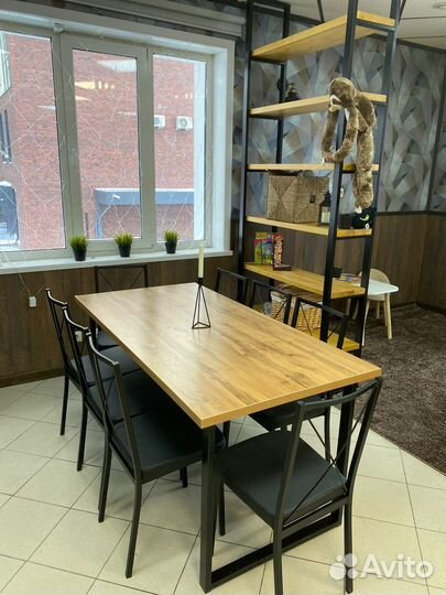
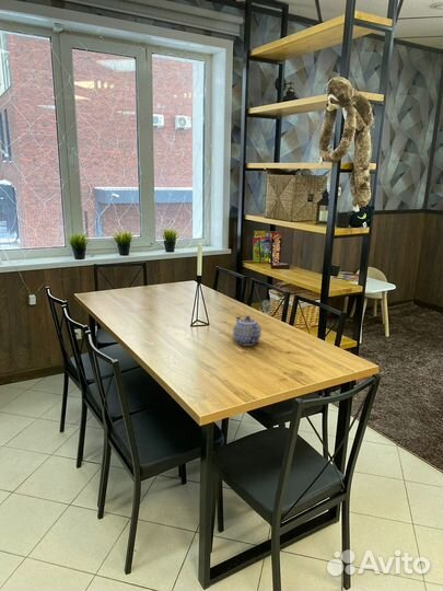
+ teapot [232,315,263,347]
